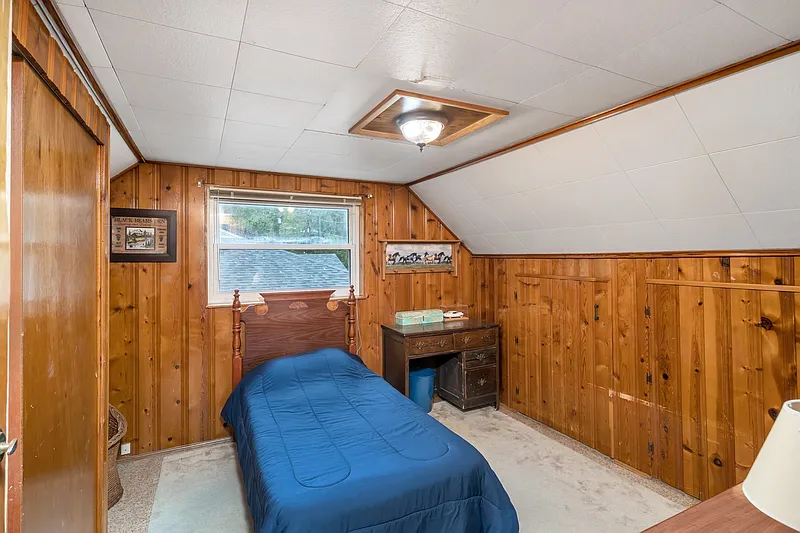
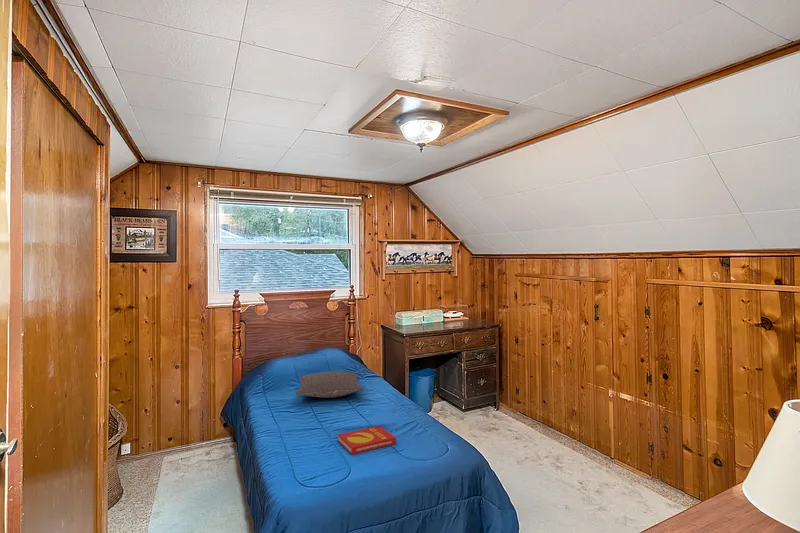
+ book [336,425,397,455]
+ pillow [295,370,365,399]
